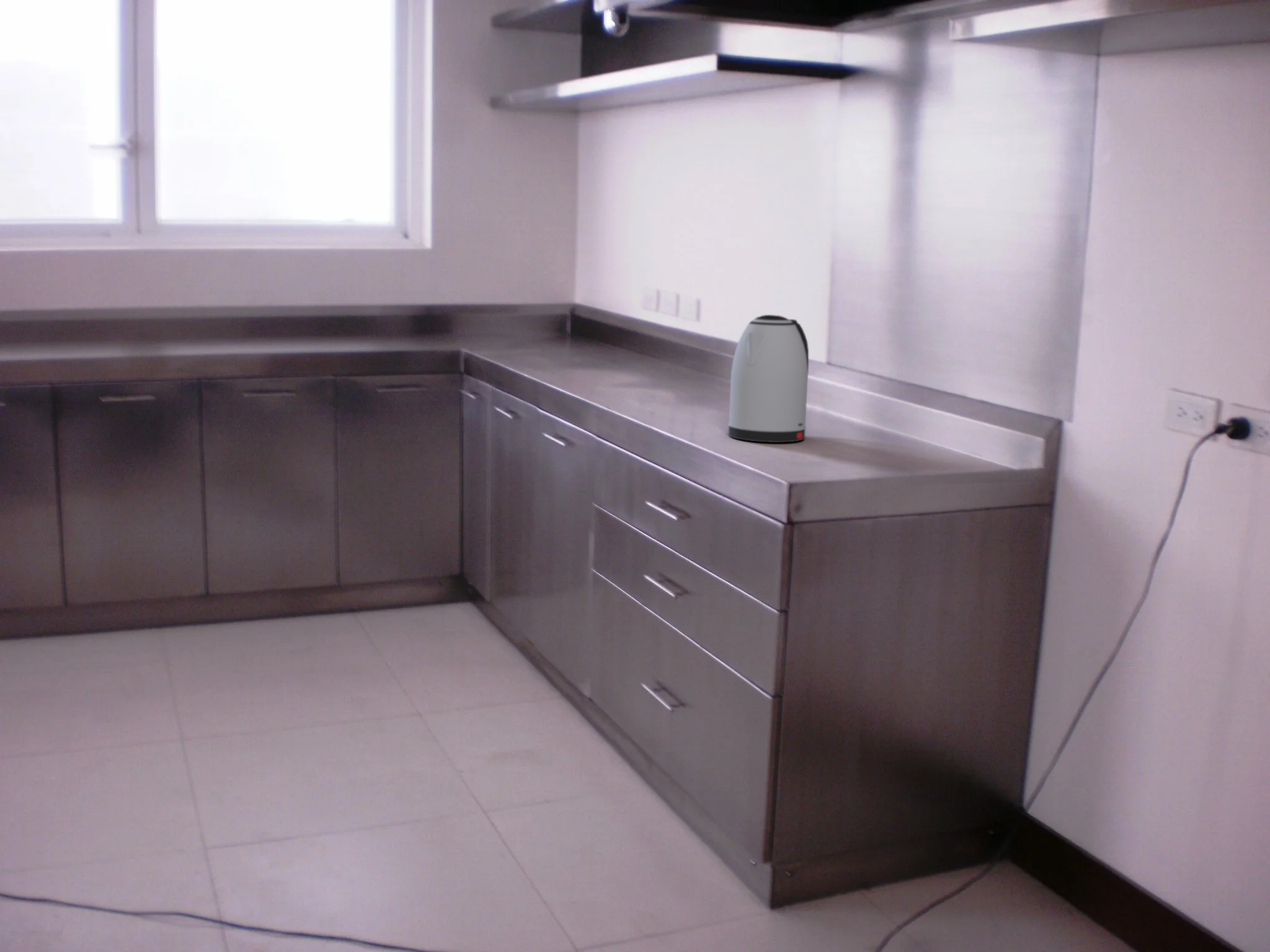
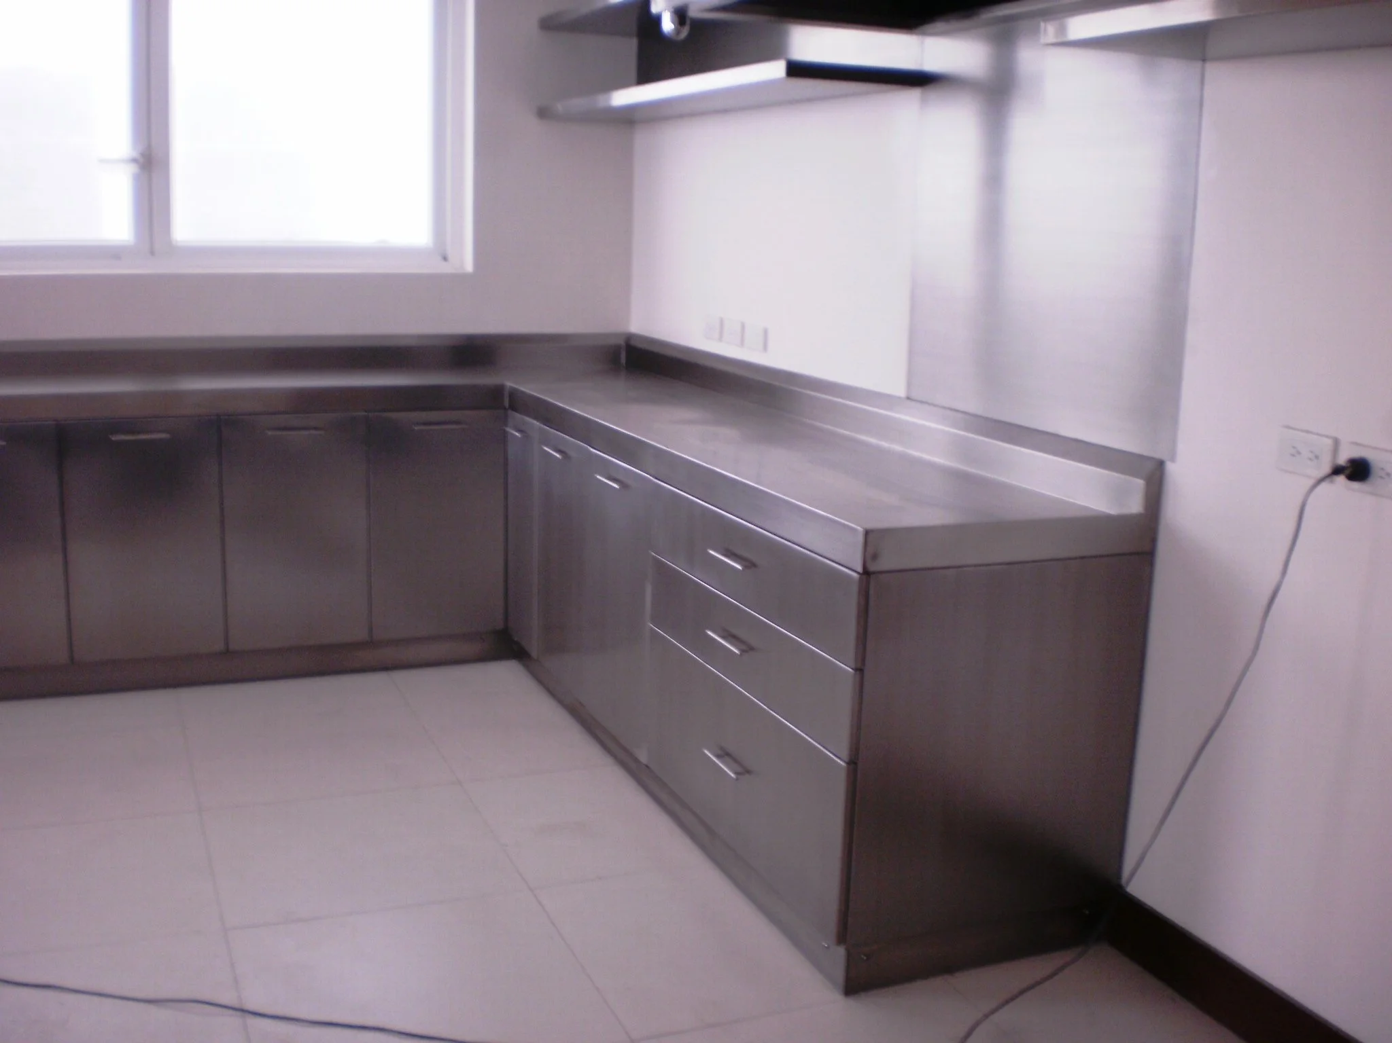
- kettle [727,314,809,443]
